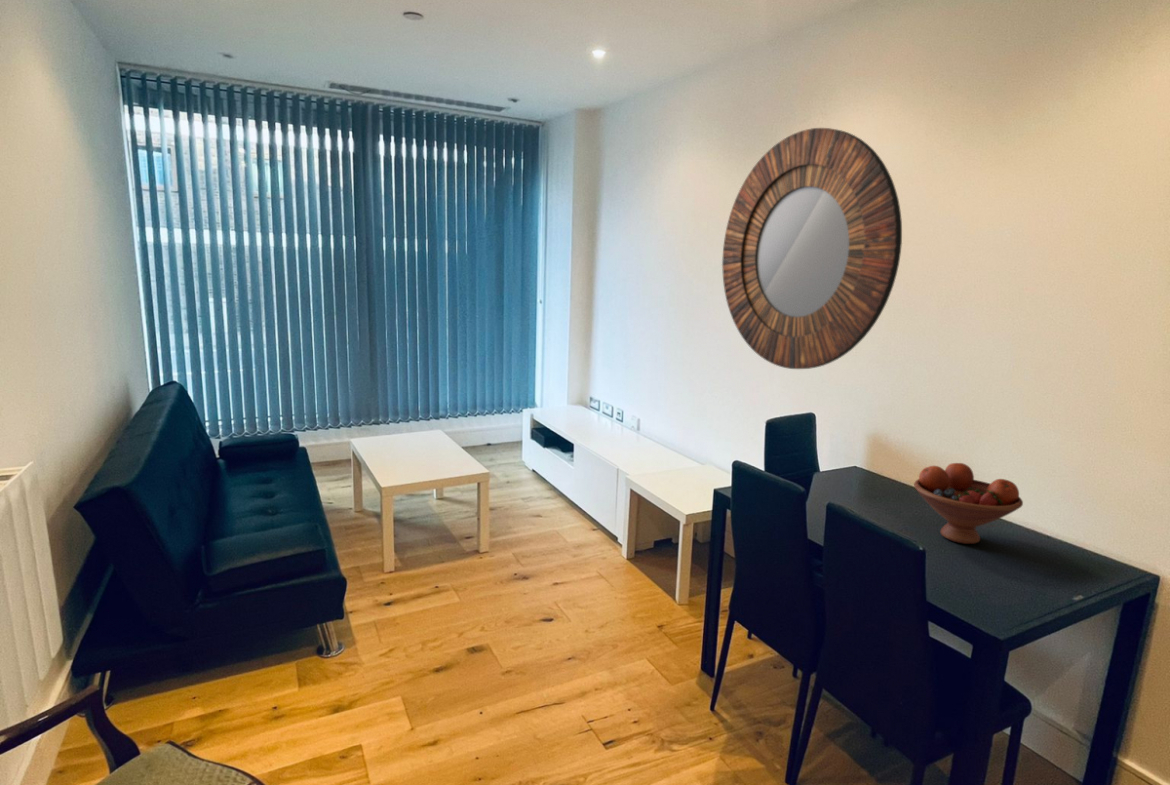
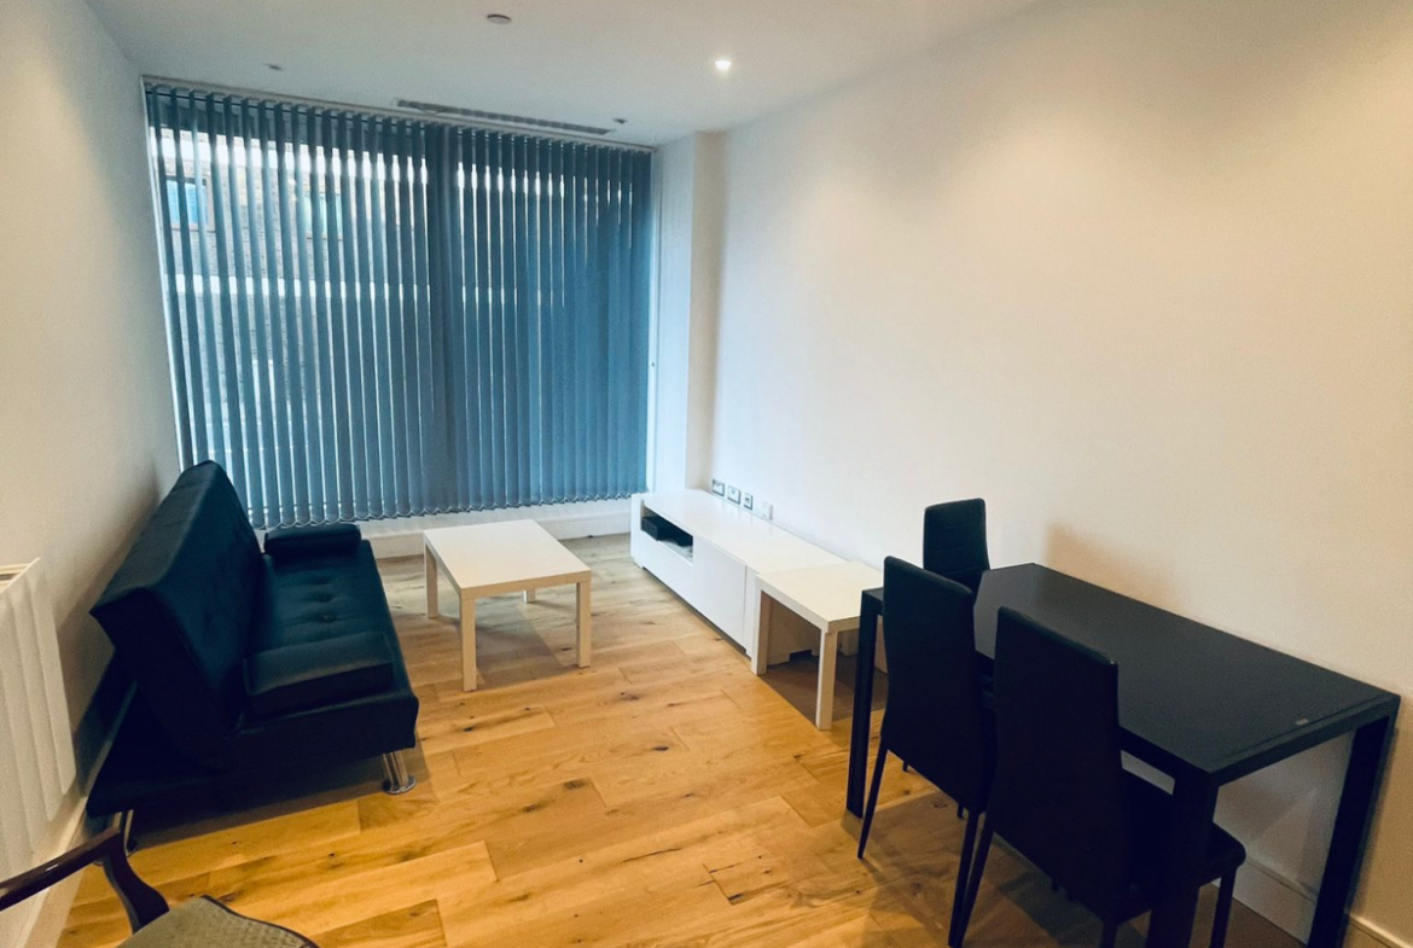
- fruit bowl [913,462,1024,545]
- home mirror [721,127,903,370]
